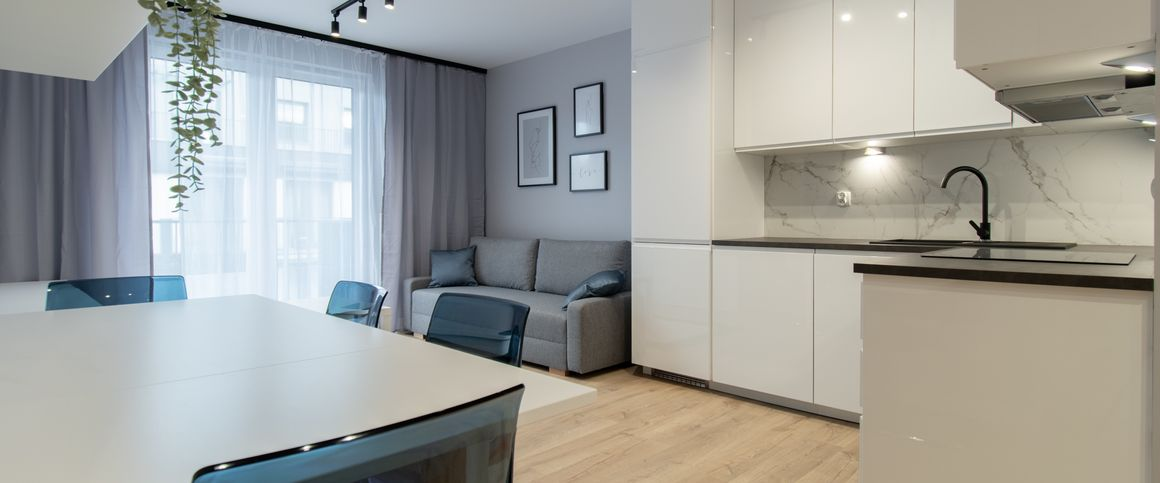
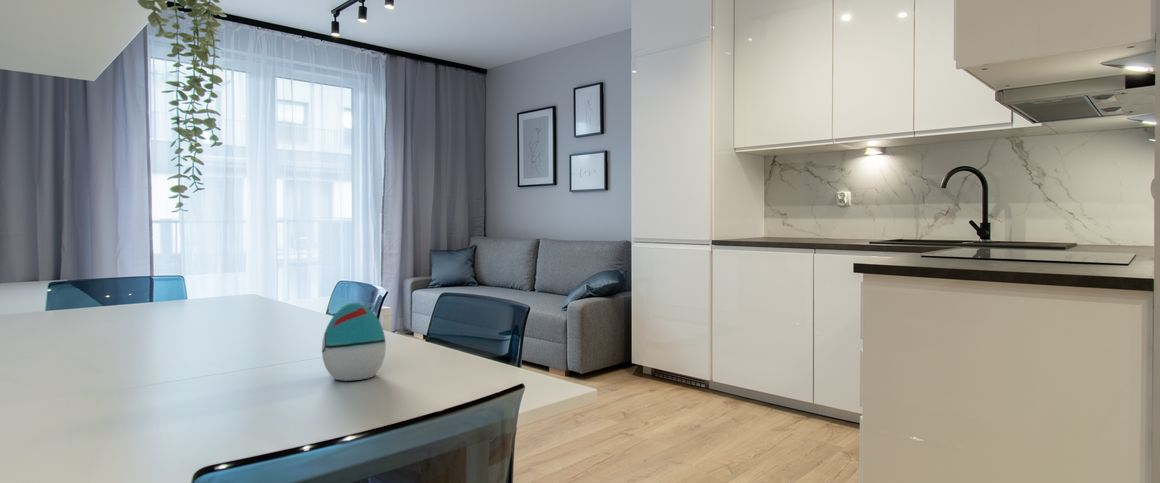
+ decorative egg [321,302,387,382]
